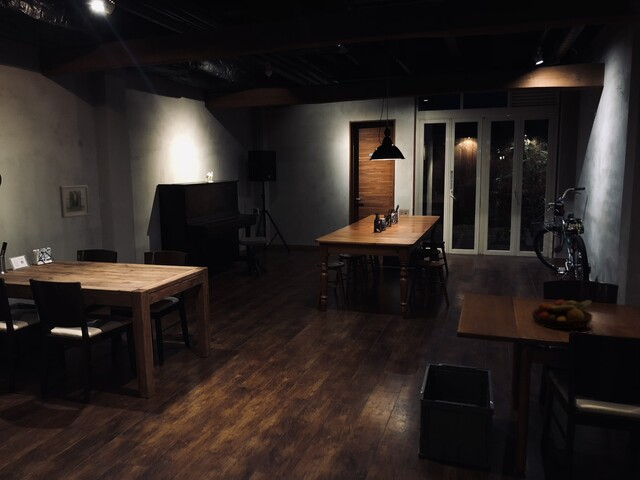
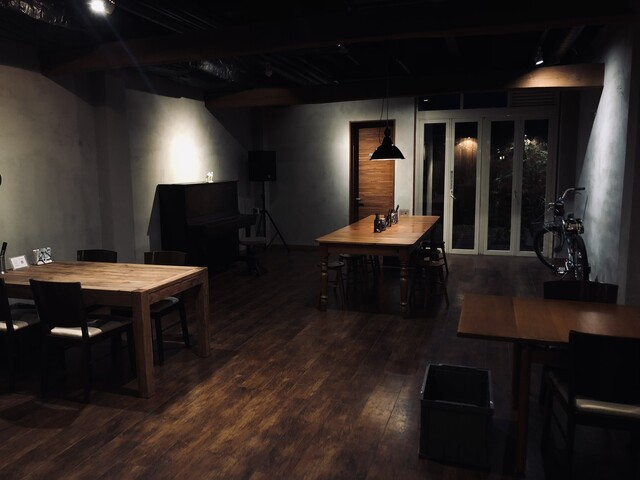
- fruit bowl [531,299,594,330]
- wall art [58,184,91,219]
